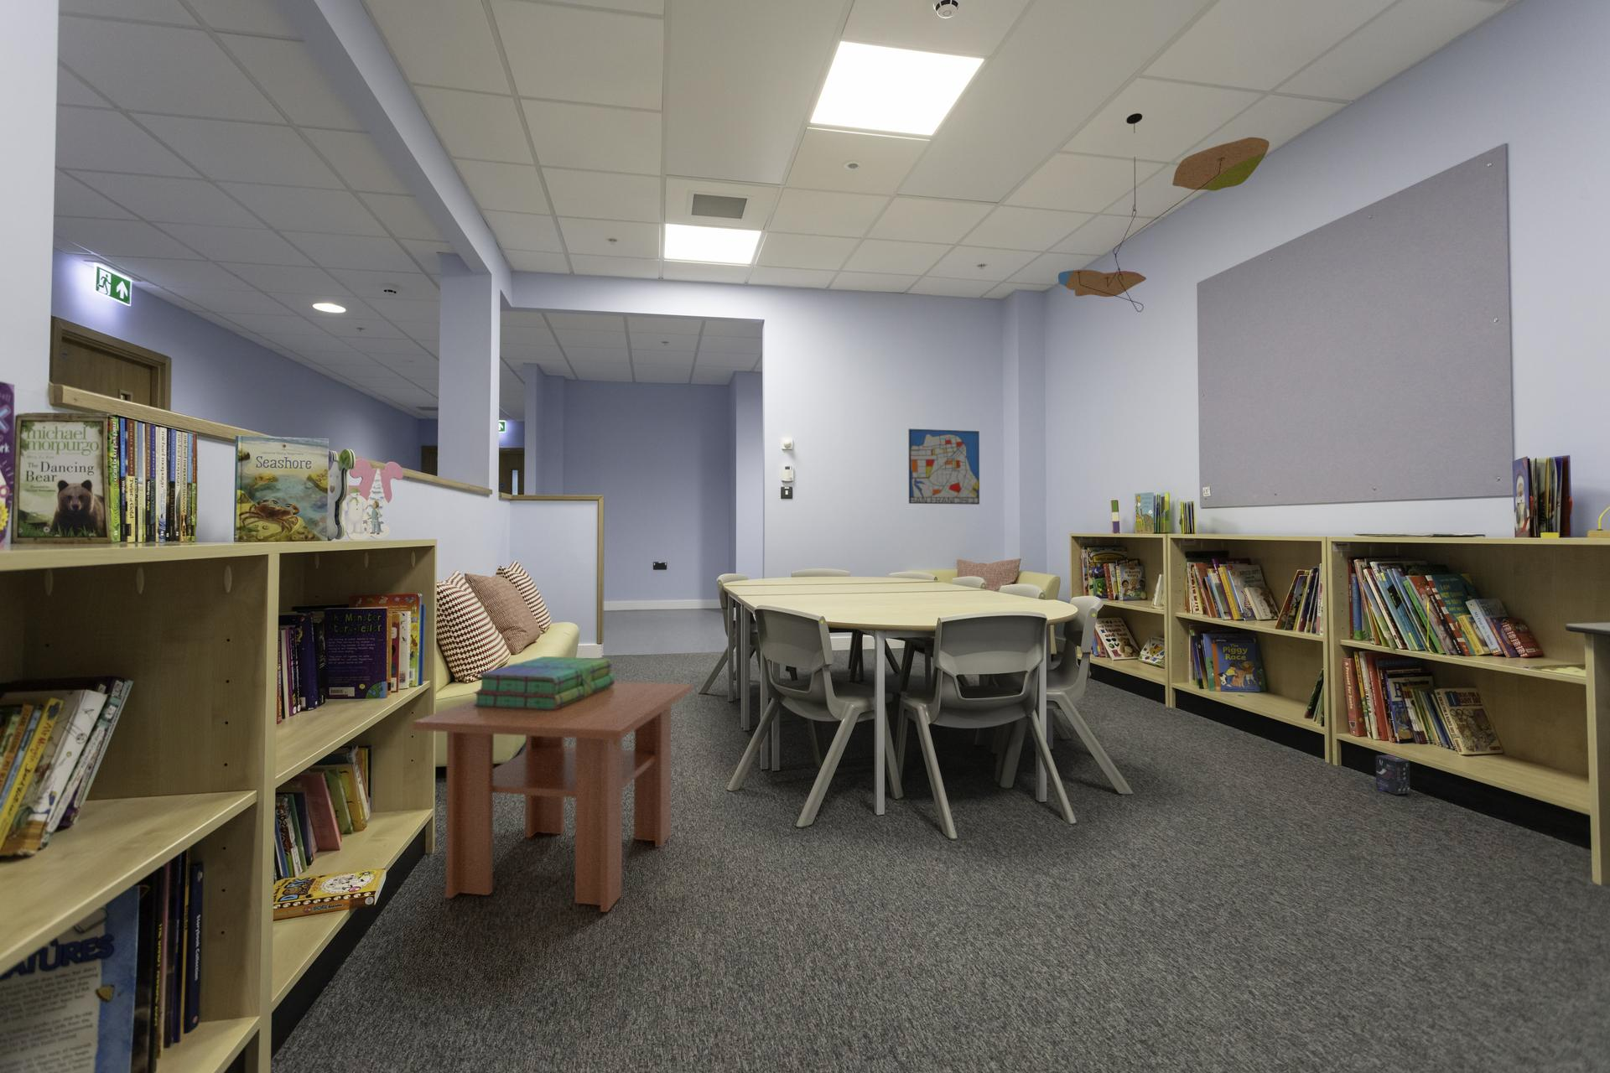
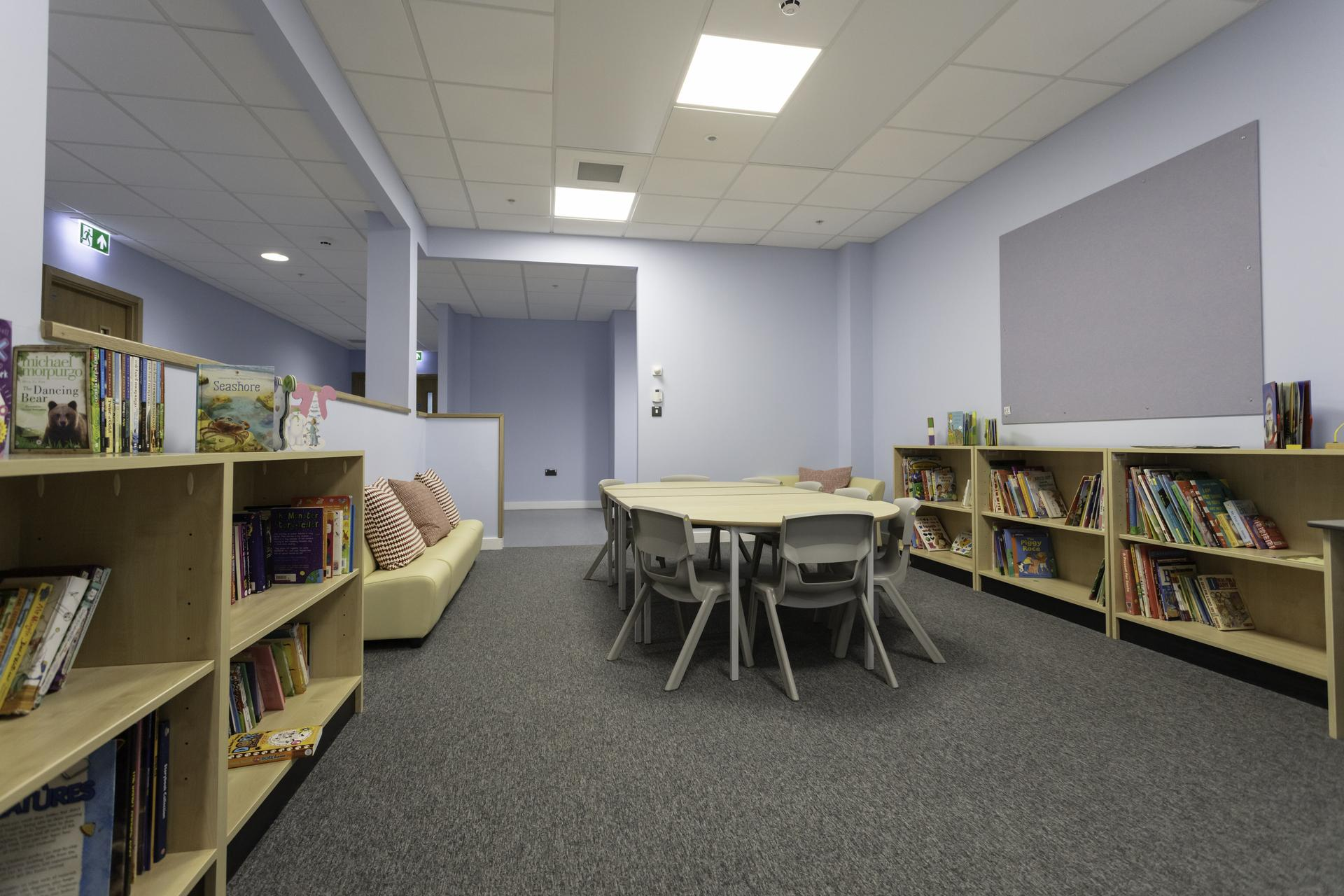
- coffee table [412,680,695,913]
- stack of books [472,655,616,710]
- wall art [908,429,980,505]
- ceiling mobile [1058,113,1271,313]
- box [1375,753,1411,795]
